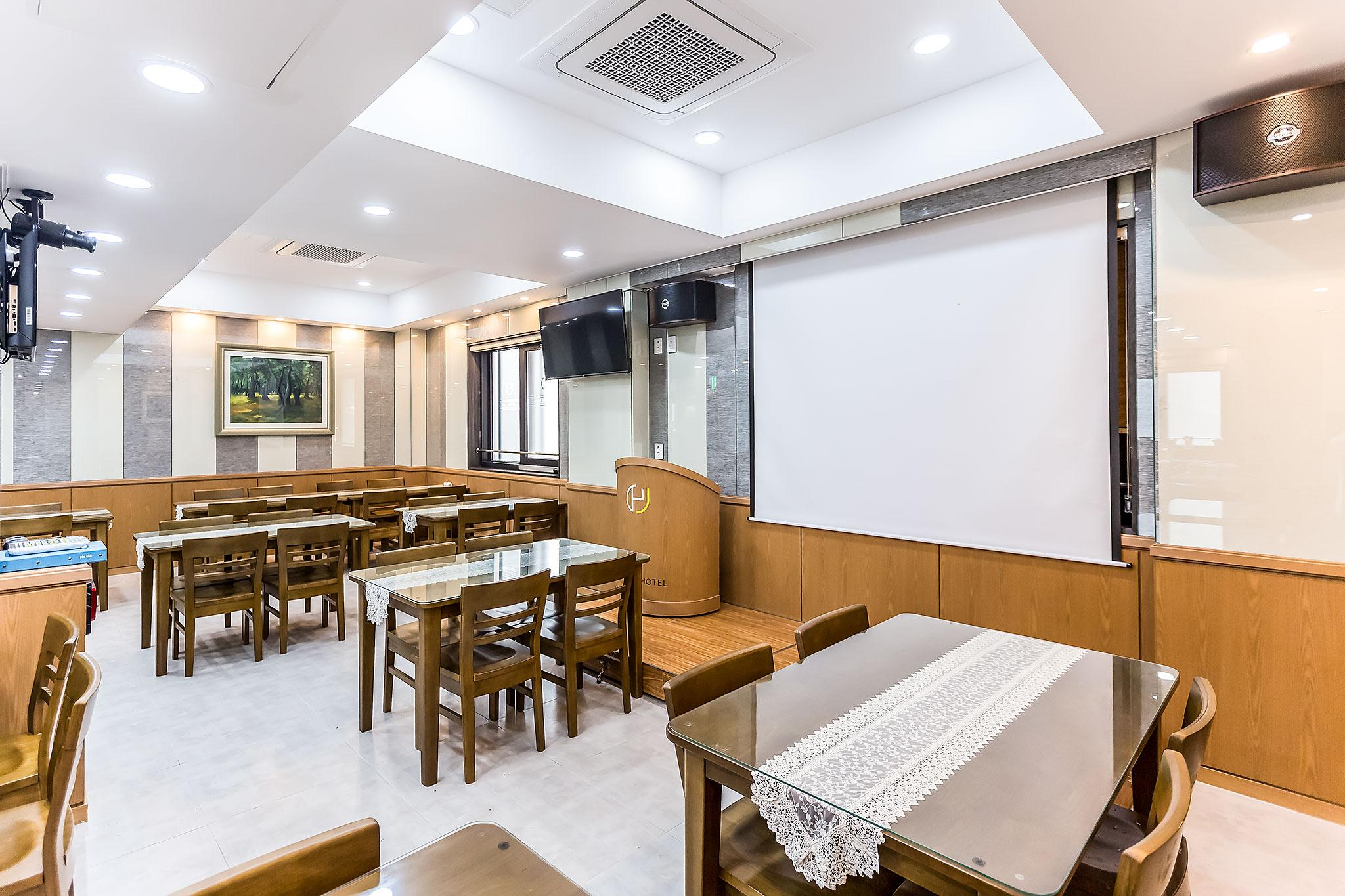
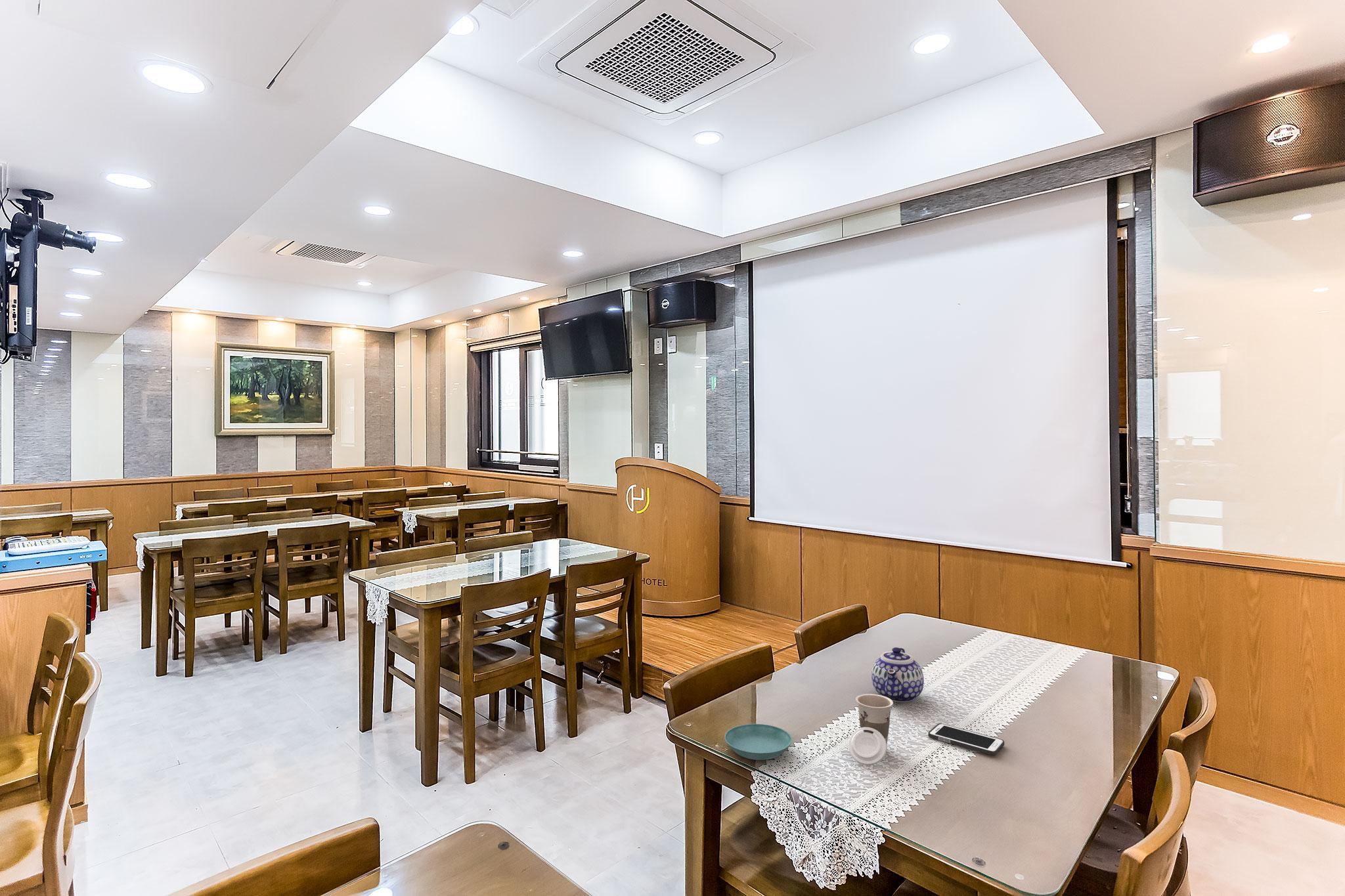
+ cup [848,693,894,766]
+ cell phone [927,723,1005,756]
+ saucer [724,723,793,761]
+ teapot [871,647,925,702]
